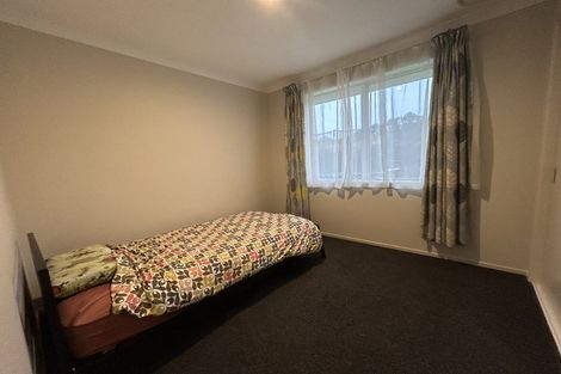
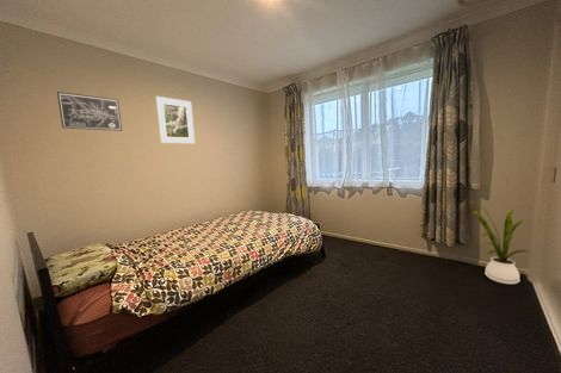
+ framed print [155,95,196,144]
+ wall art [56,91,123,132]
+ house plant [471,200,535,285]
